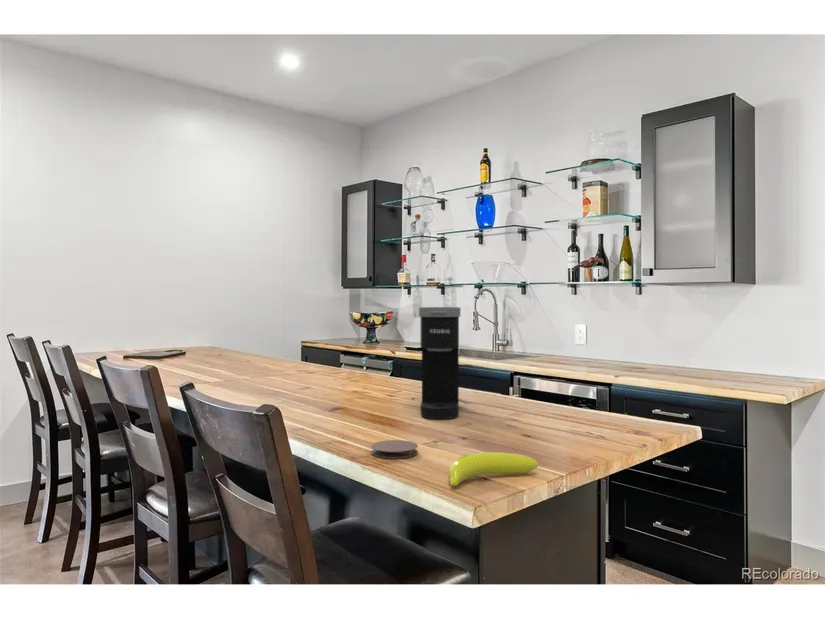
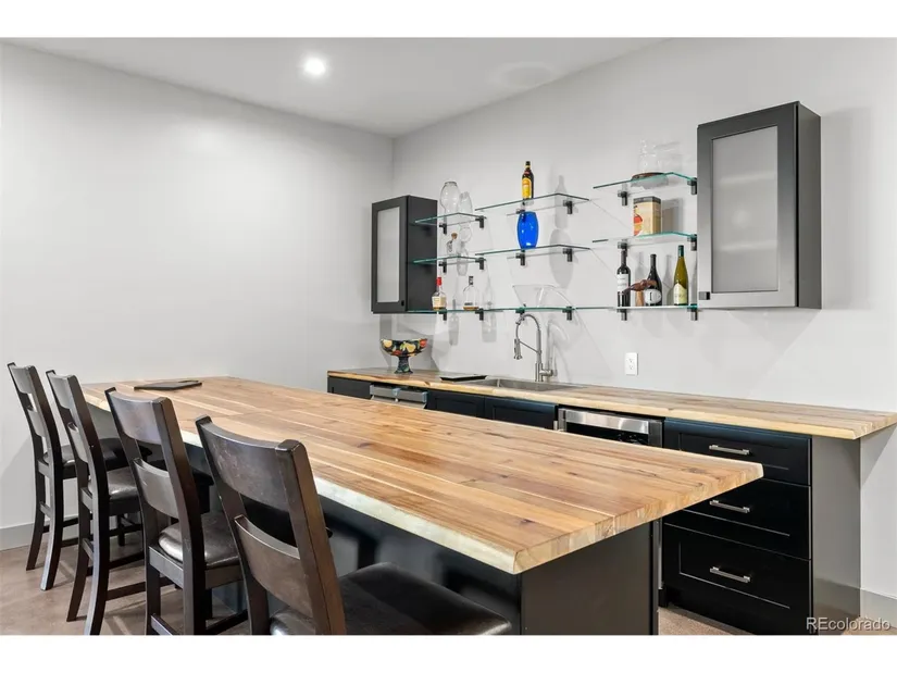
- banana [447,451,539,487]
- coffee maker [418,306,461,420]
- coaster [370,439,419,459]
